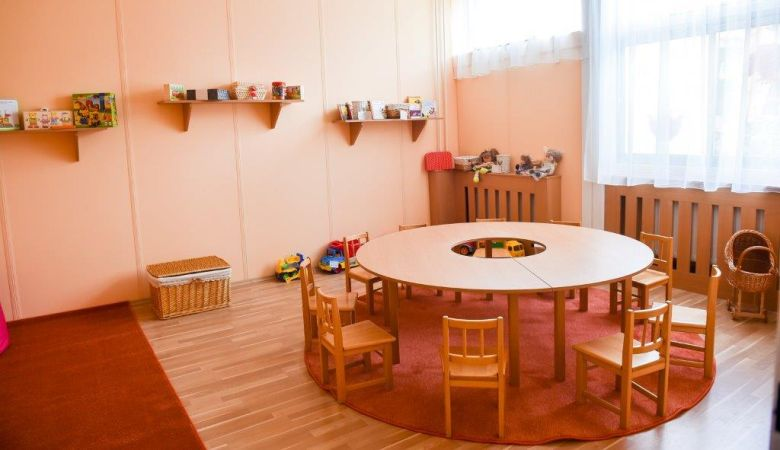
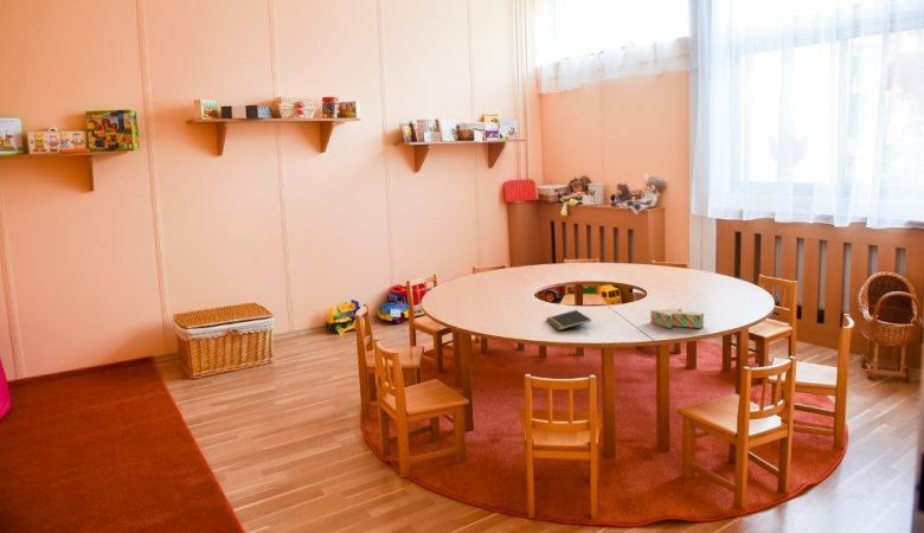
+ toy blocks [649,308,705,329]
+ notepad [545,309,592,332]
